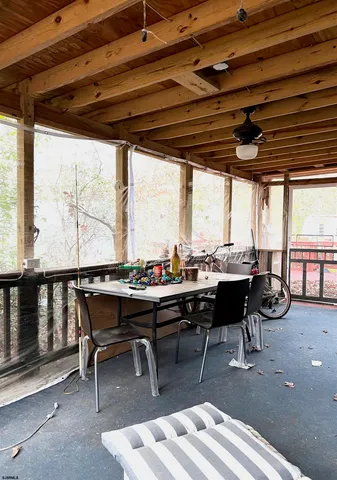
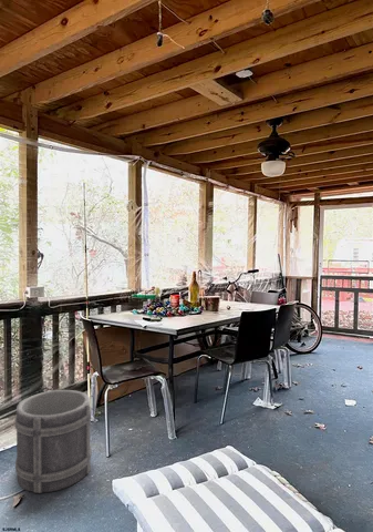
+ bucket [13,389,93,494]
